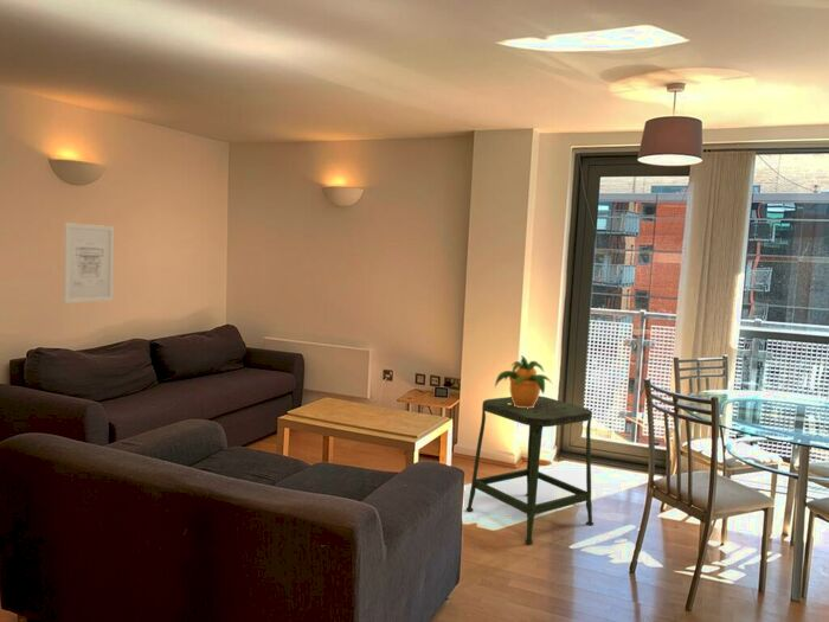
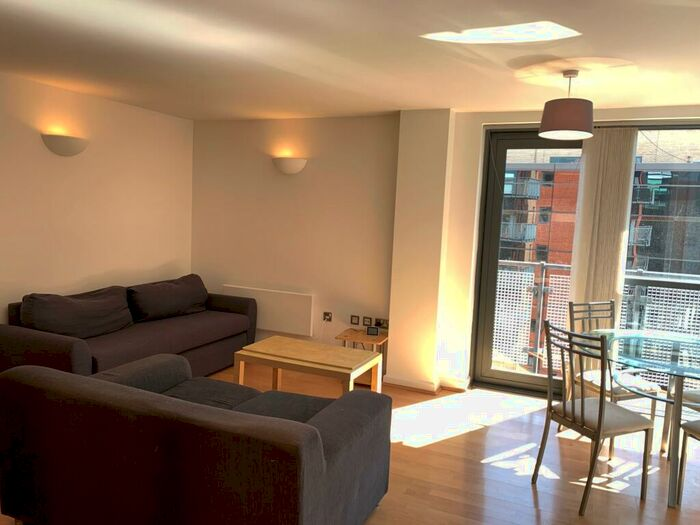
- stool [465,395,595,545]
- potted plant [494,354,553,409]
- wall art [63,222,115,304]
